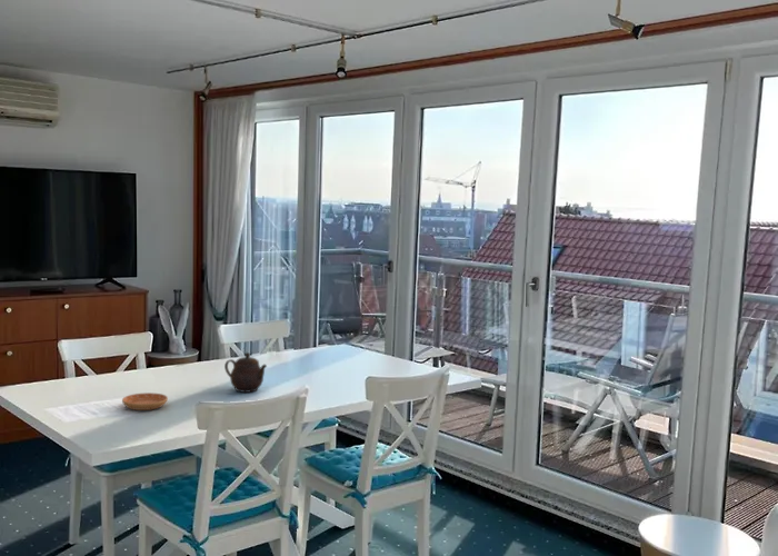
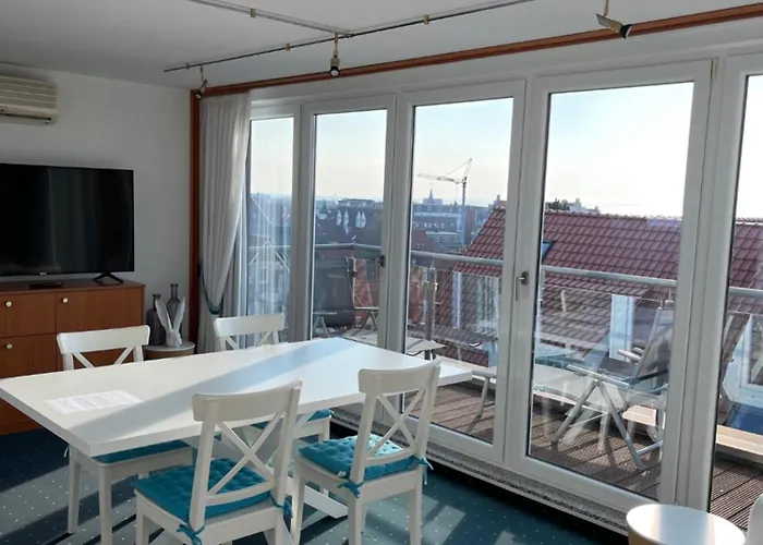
- saucer [121,391,169,411]
- teapot [223,351,268,394]
